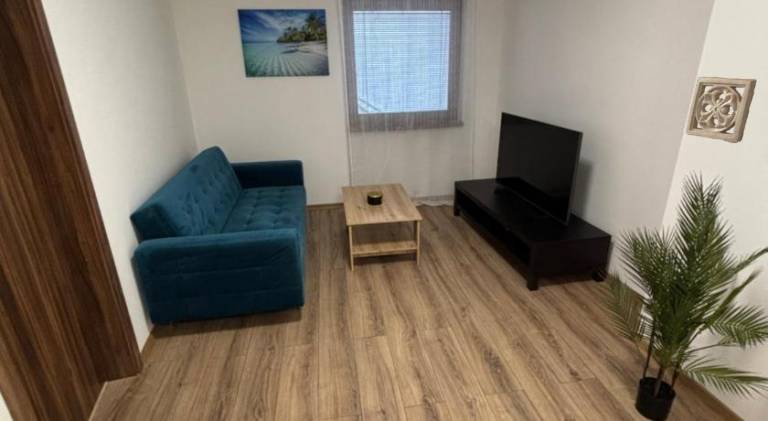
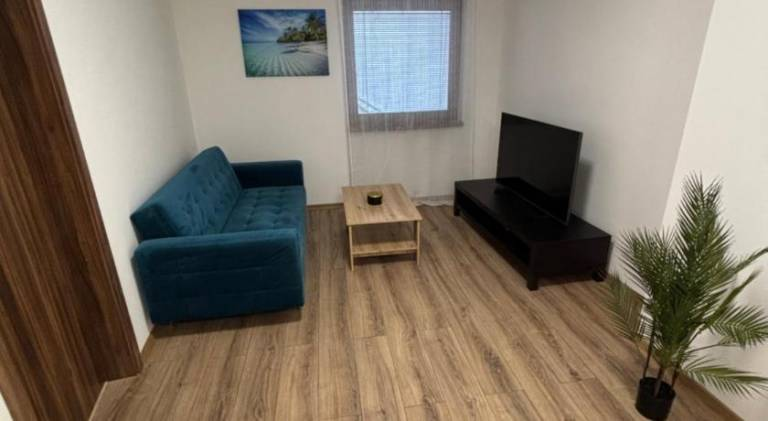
- wall ornament [685,76,758,144]
